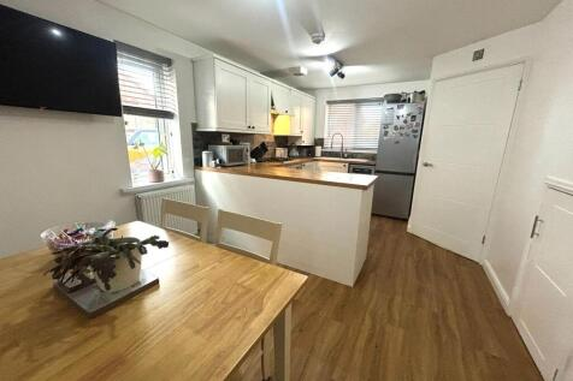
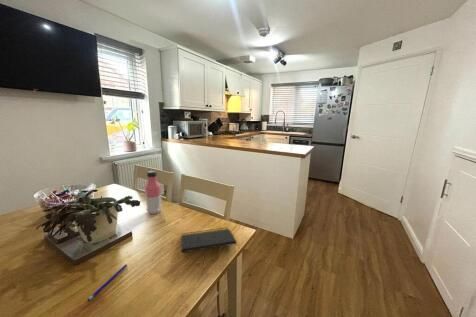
+ notepad [180,226,238,254]
+ pen [87,263,128,302]
+ water bottle [144,170,163,215]
